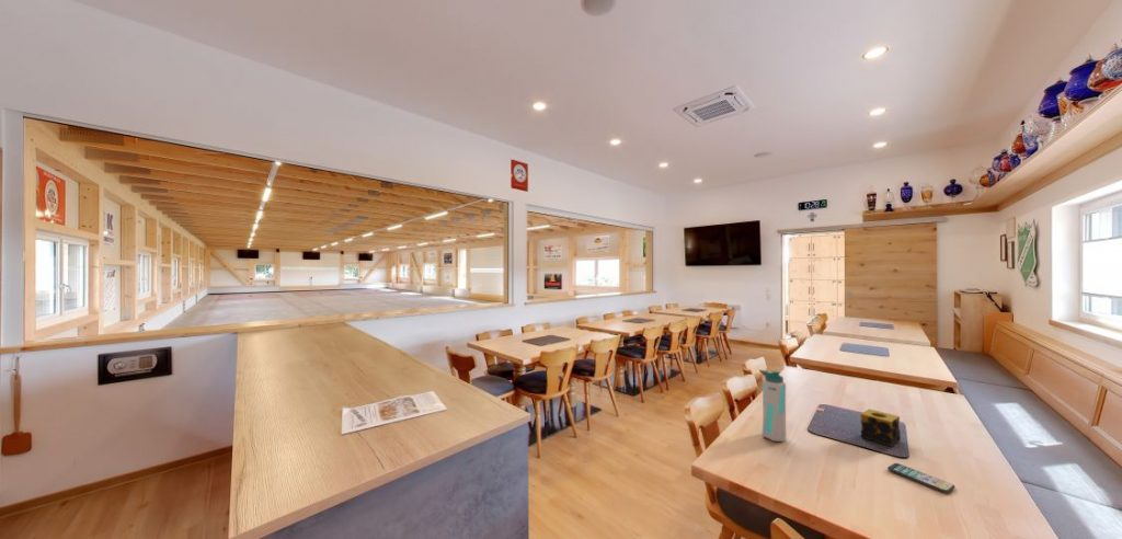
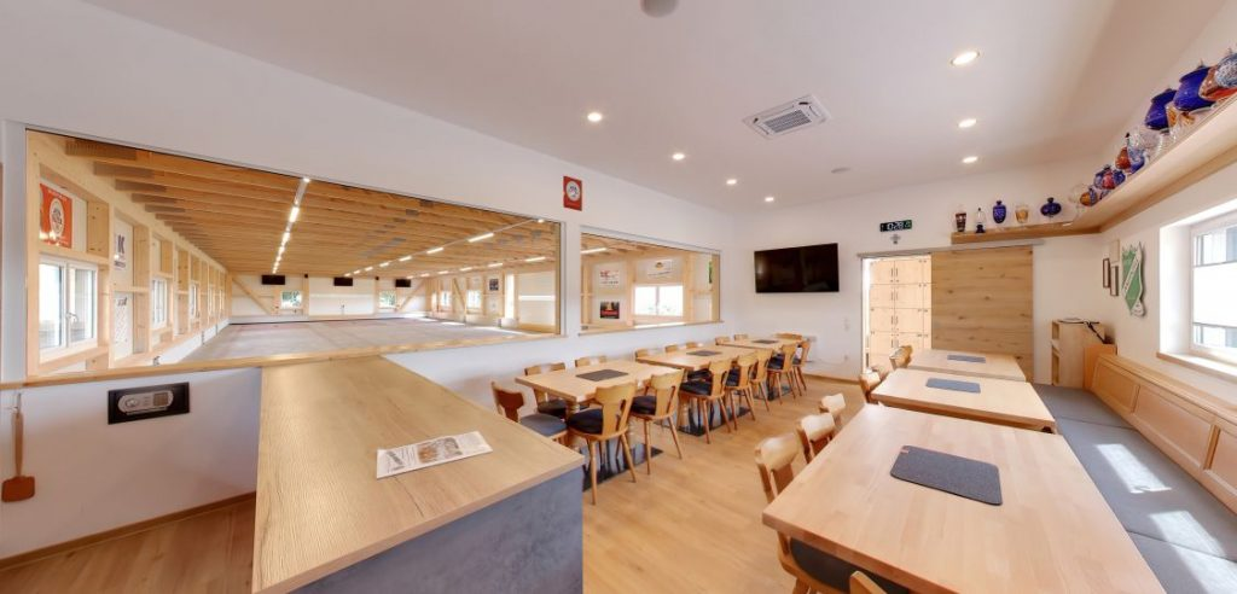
- candle [859,408,902,448]
- water bottle [758,368,788,443]
- smartphone [886,462,955,494]
